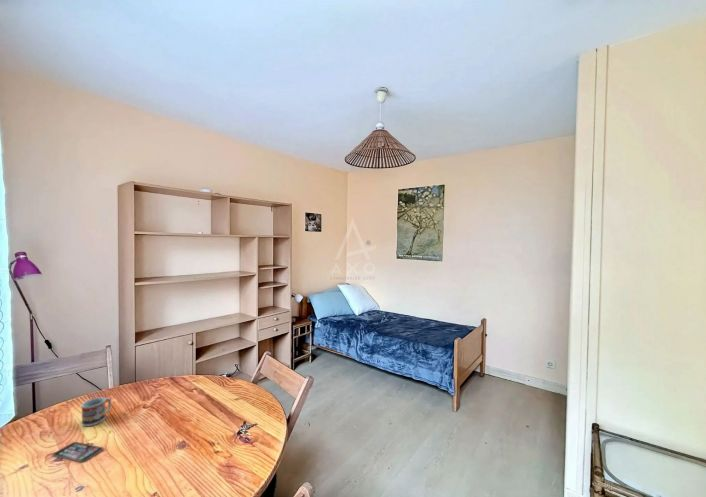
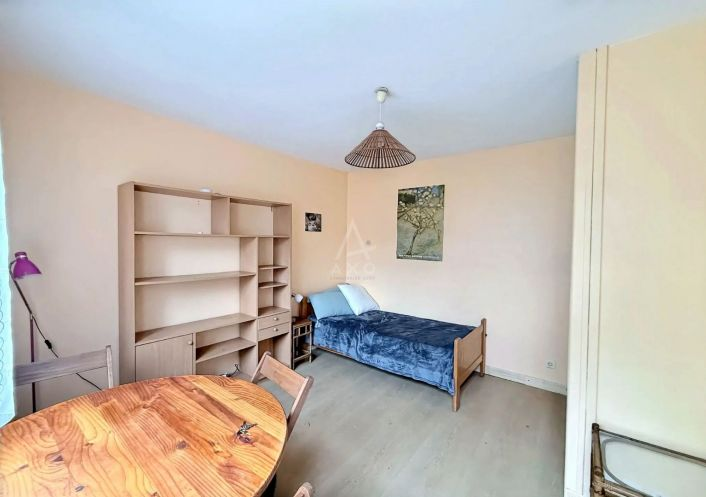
- smartphone [52,441,104,463]
- cup [80,396,112,428]
